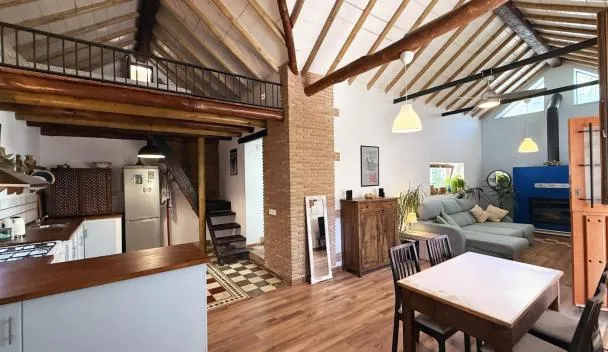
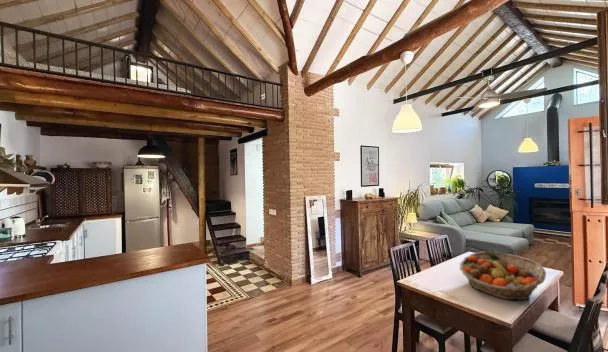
+ fruit basket [459,250,547,301]
